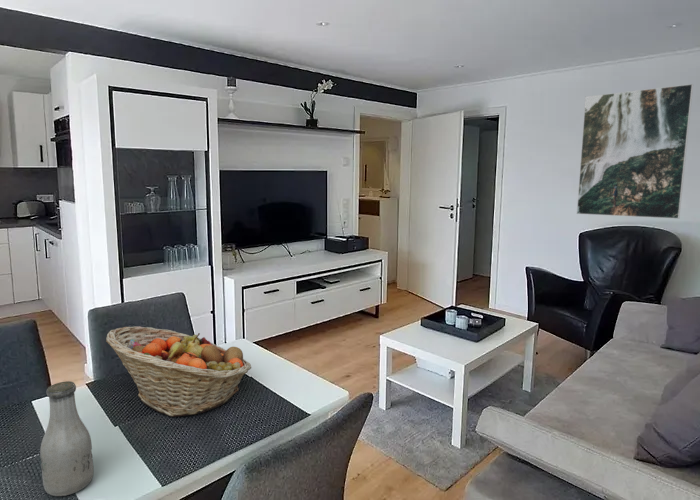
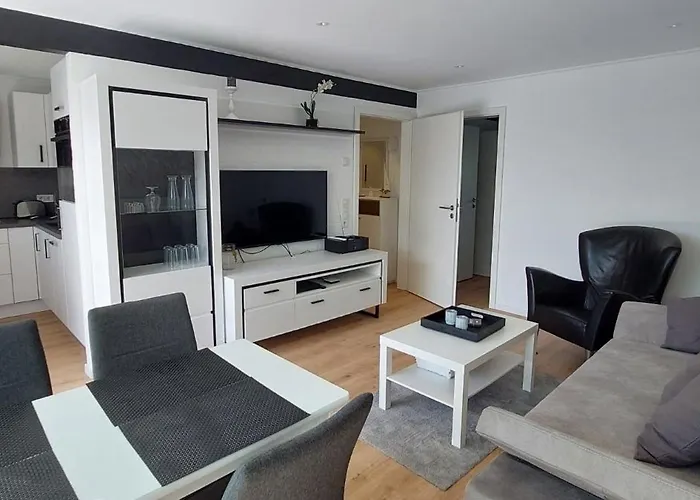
- fruit basket [105,325,252,417]
- bottle [39,380,94,497]
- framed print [576,83,694,220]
